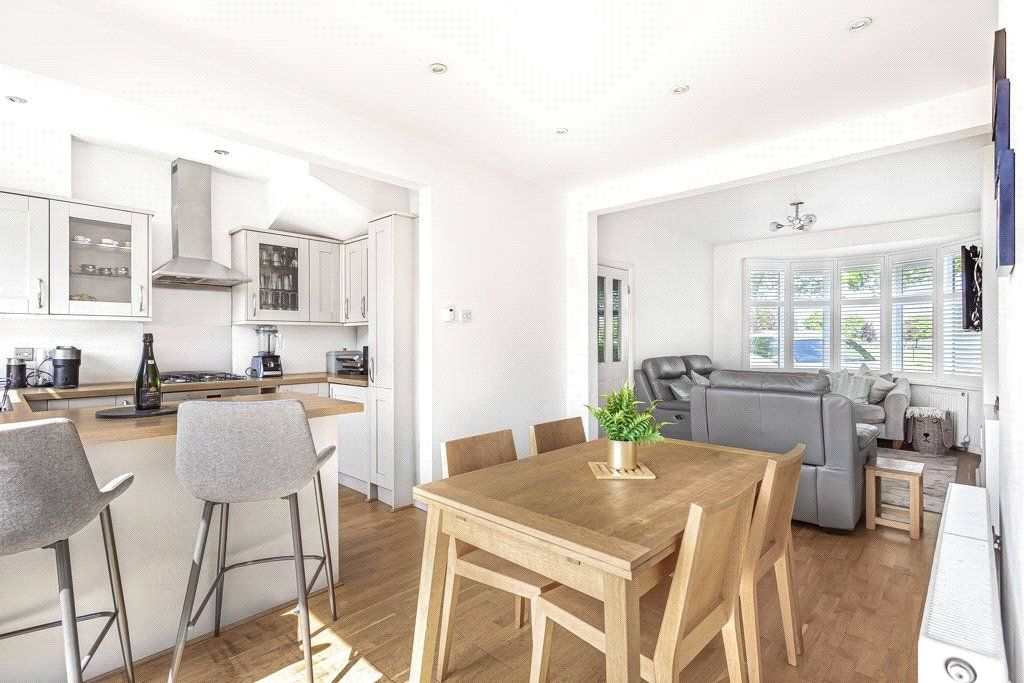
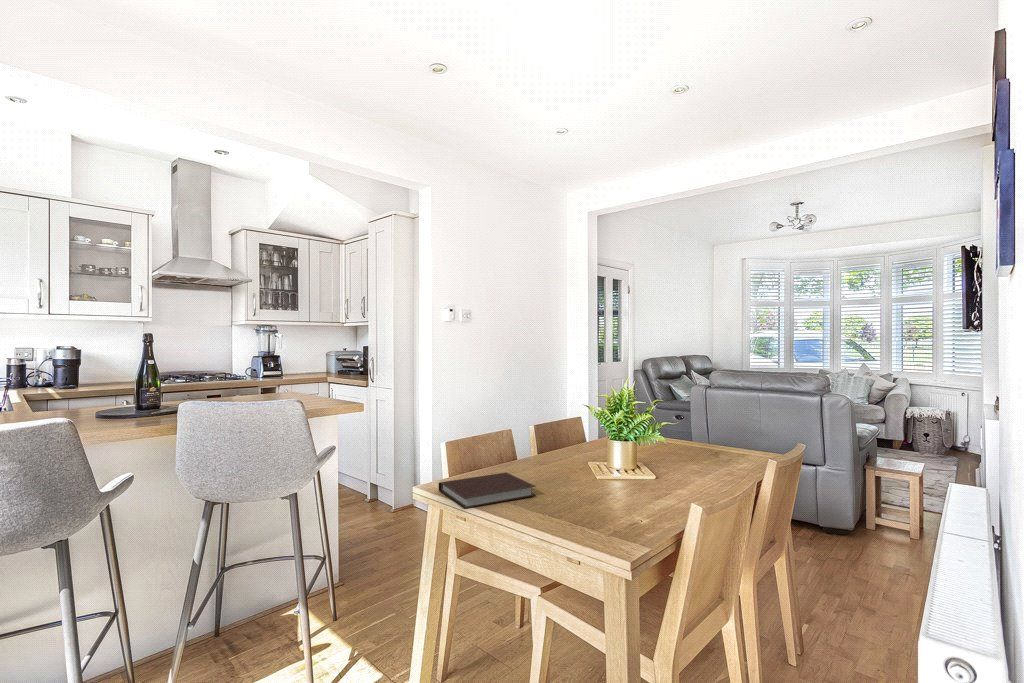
+ notebook [438,472,537,510]
